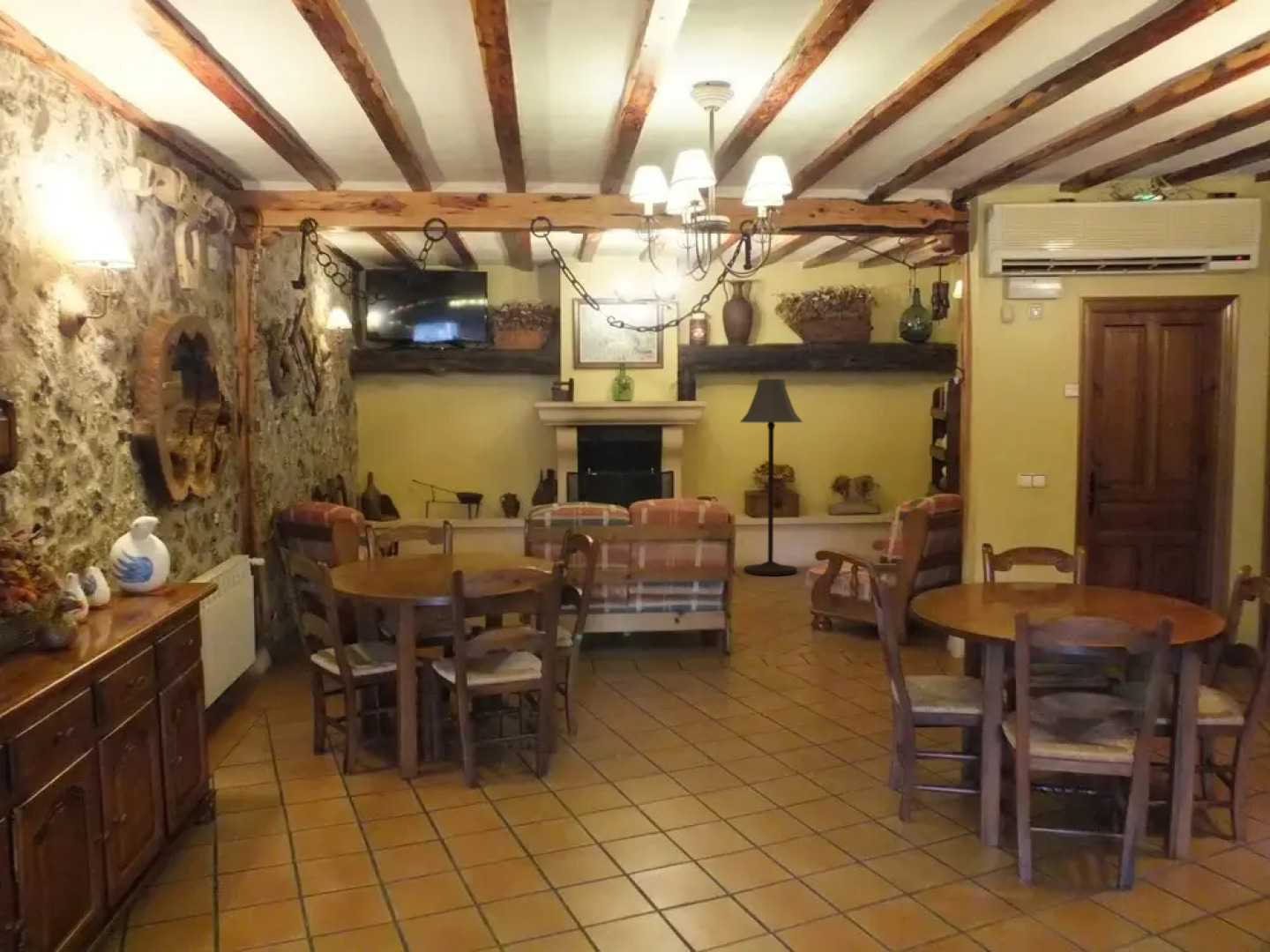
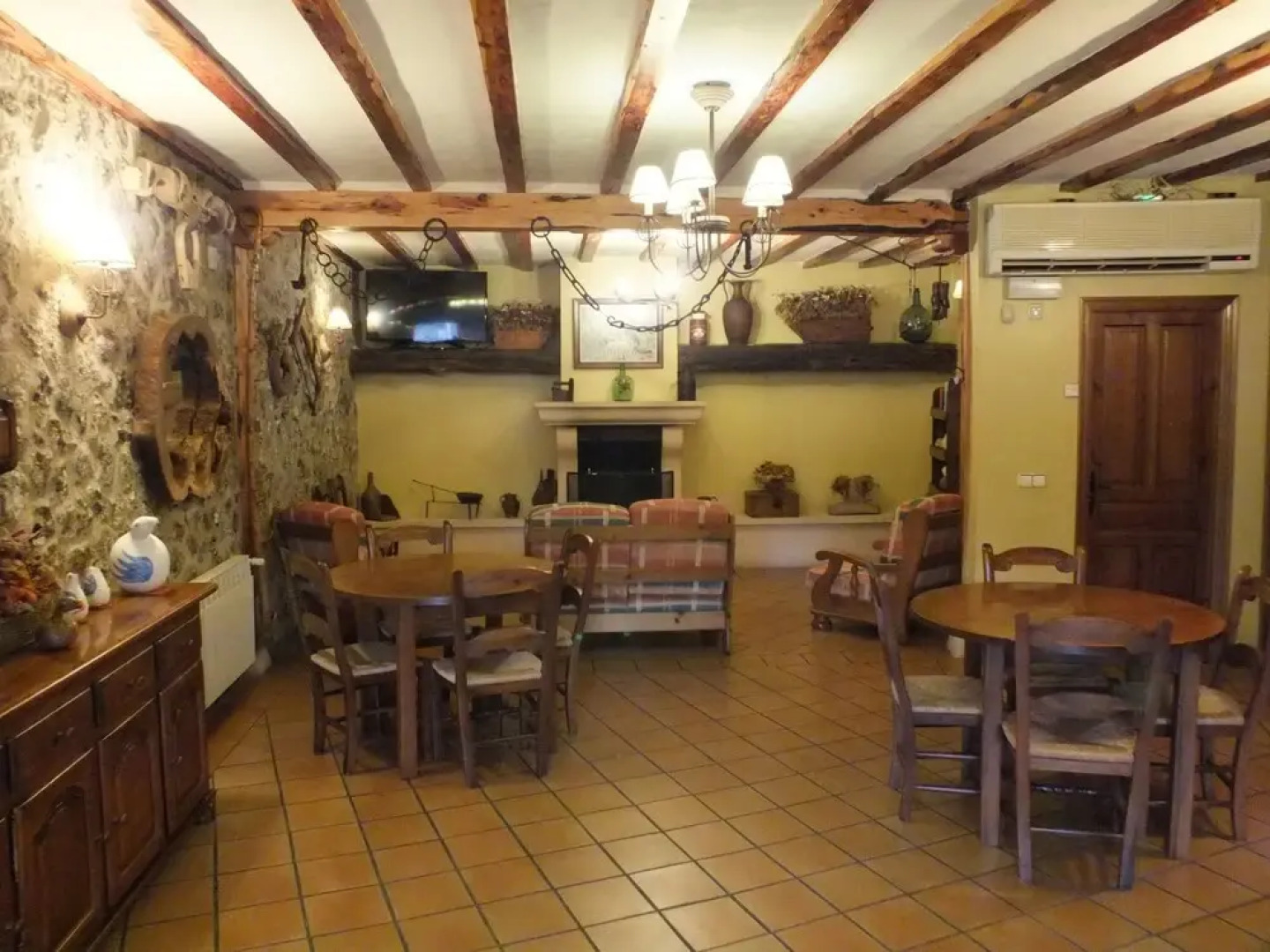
- floor lamp [739,378,803,576]
